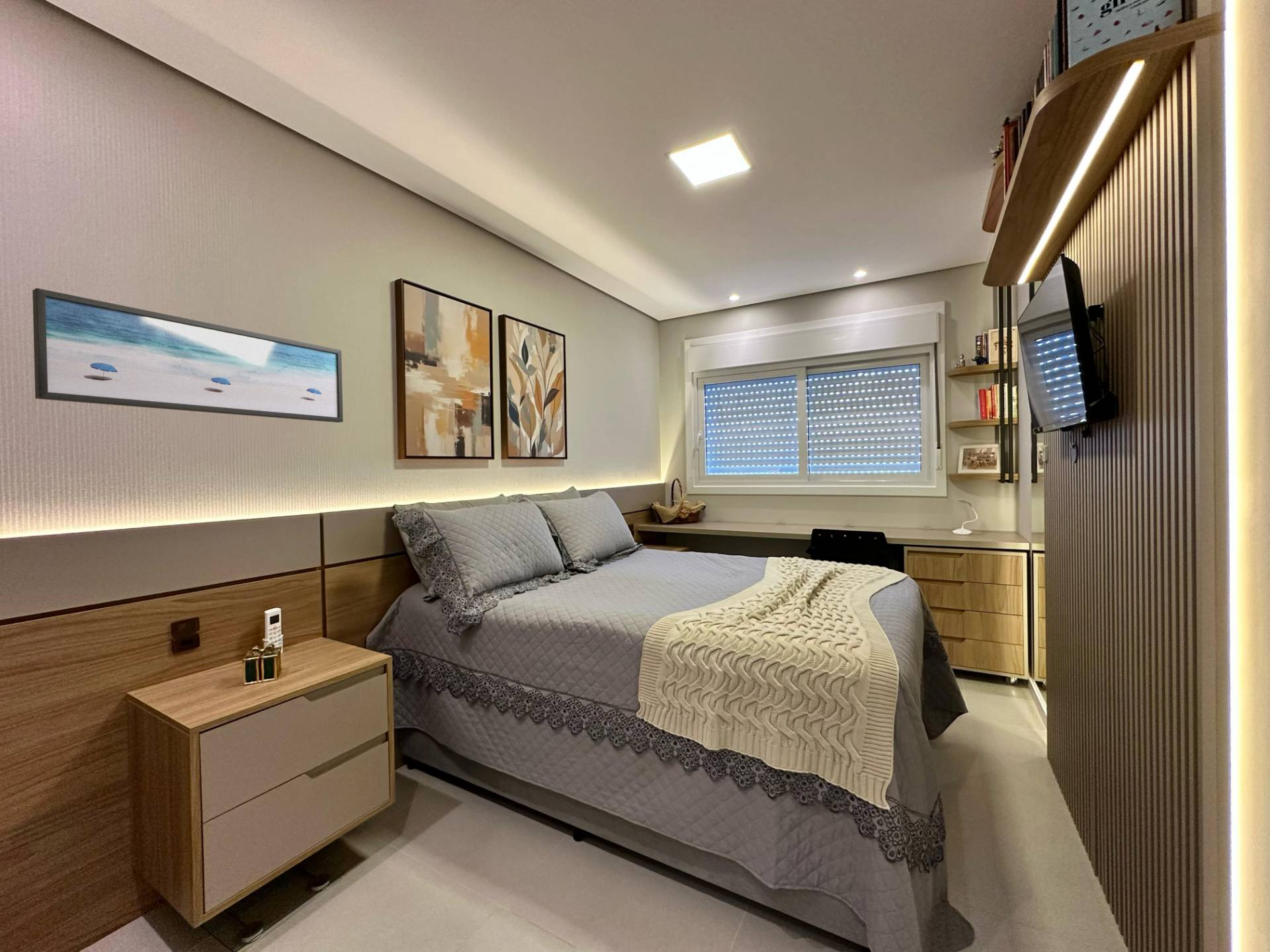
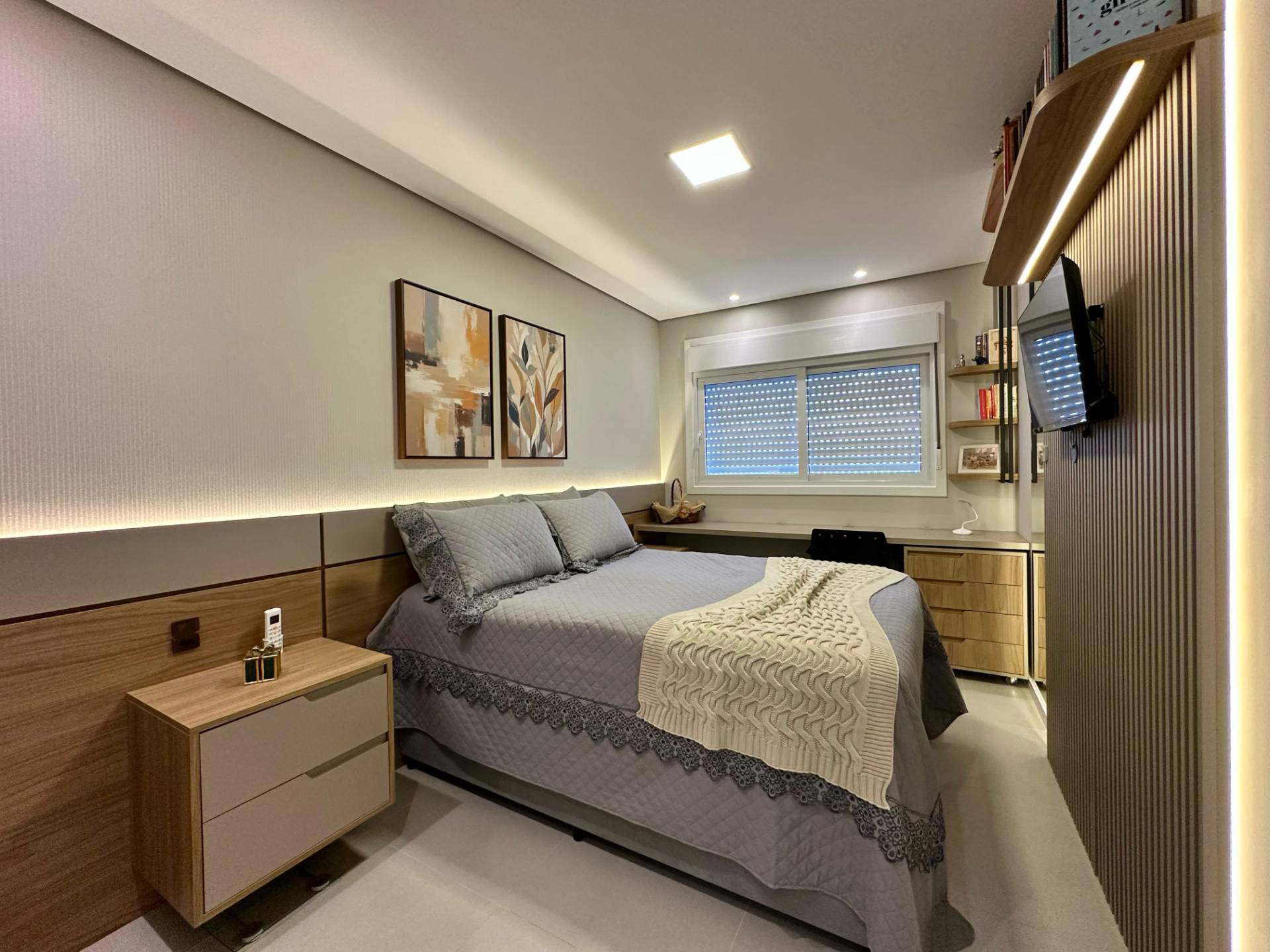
- wall art [32,288,344,423]
